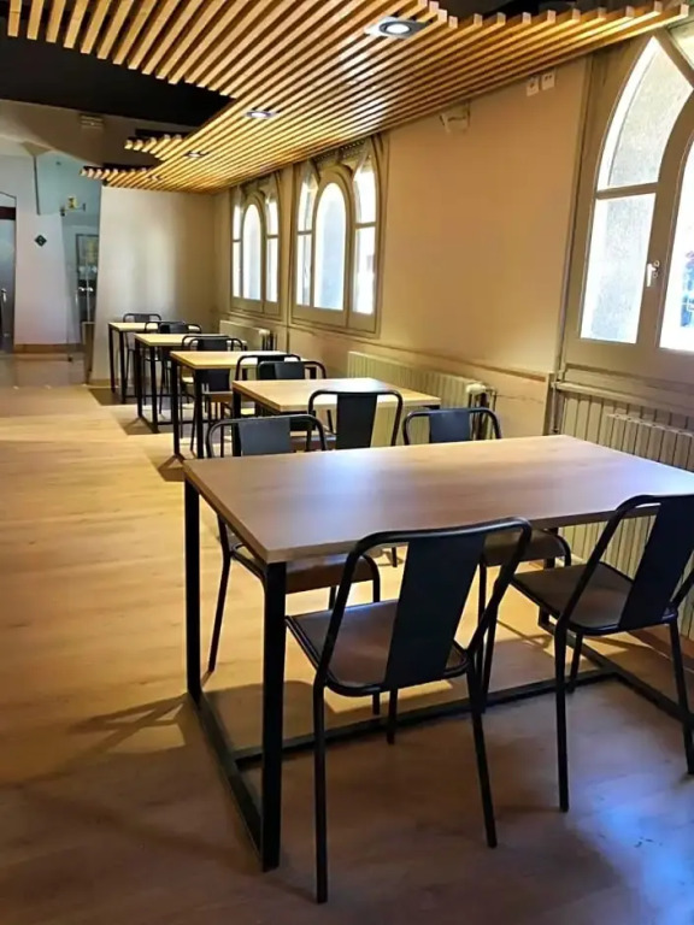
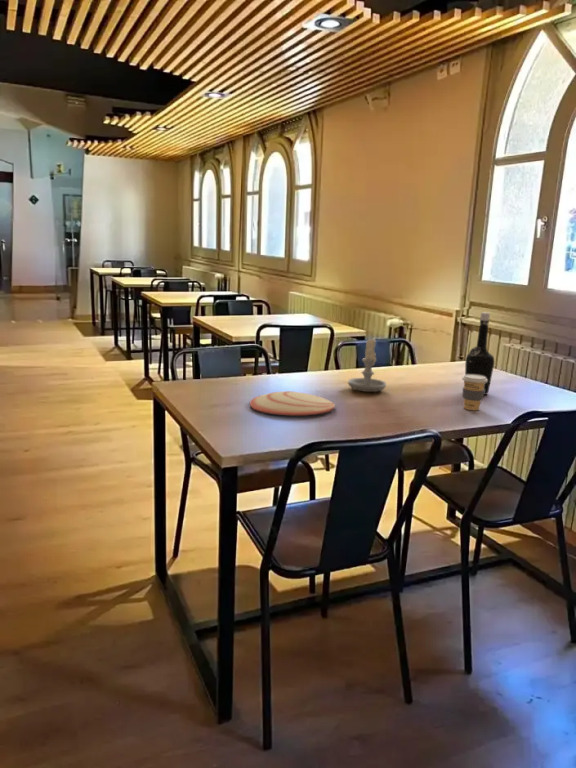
+ candle [347,336,387,393]
+ bottle [464,312,496,396]
+ coffee cup [461,374,487,411]
+ plate [249,390,336,416]
